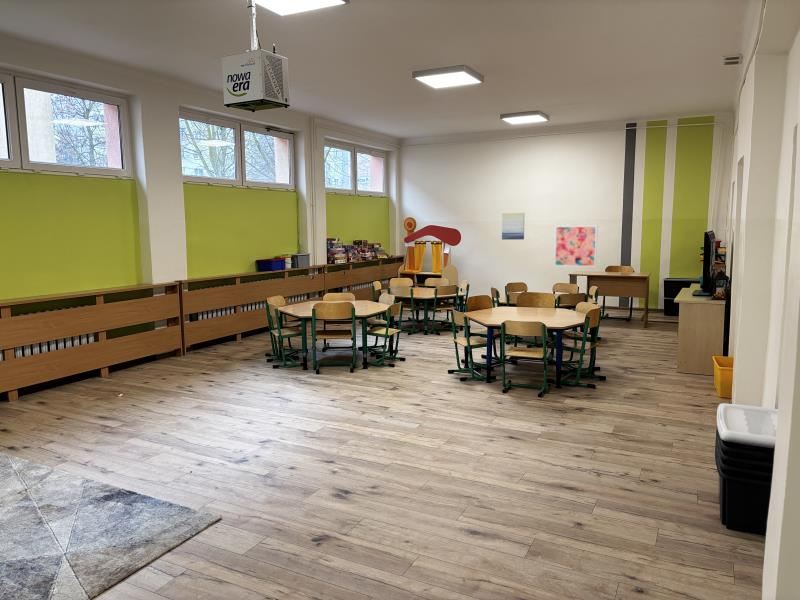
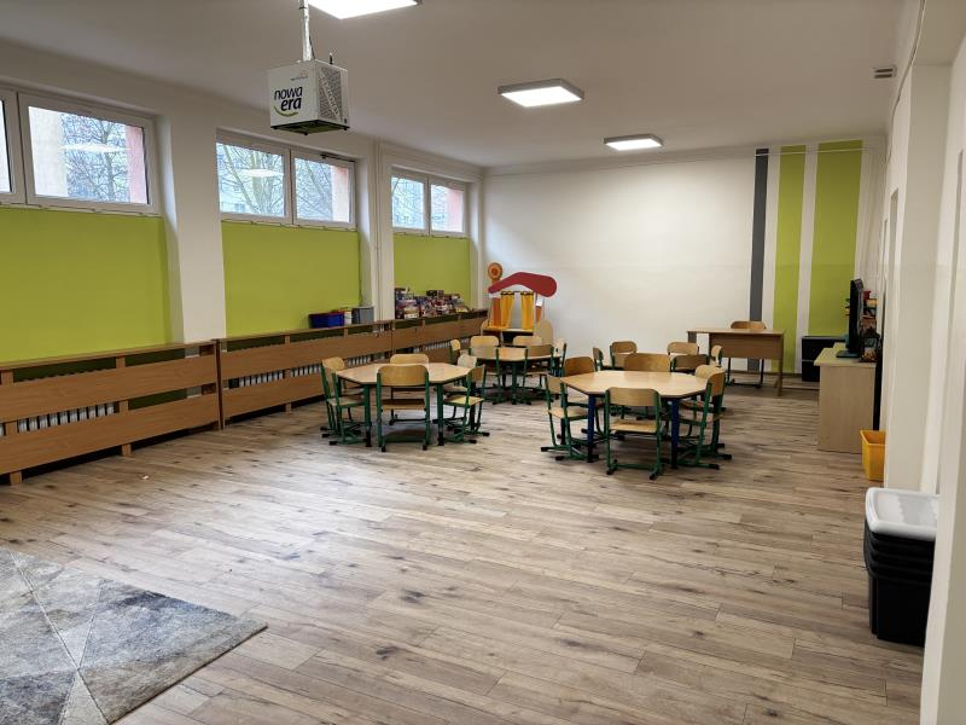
- wall art [501,212,525,241]
- wall art [553,224,599,268]
